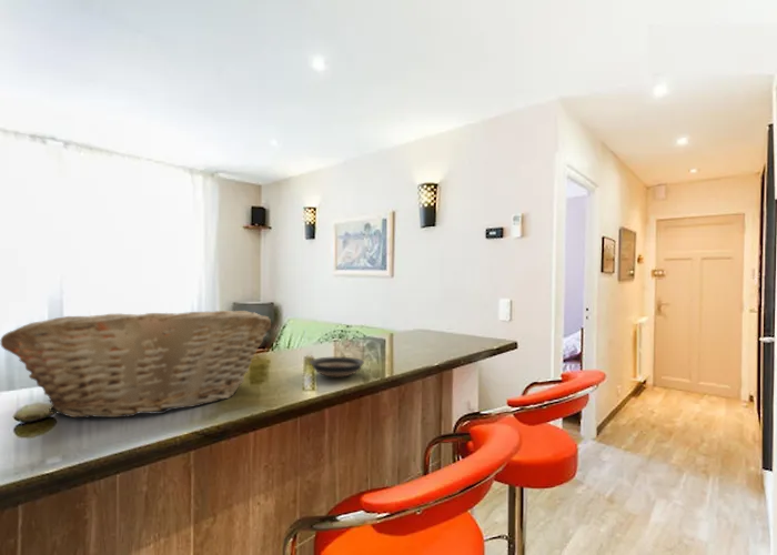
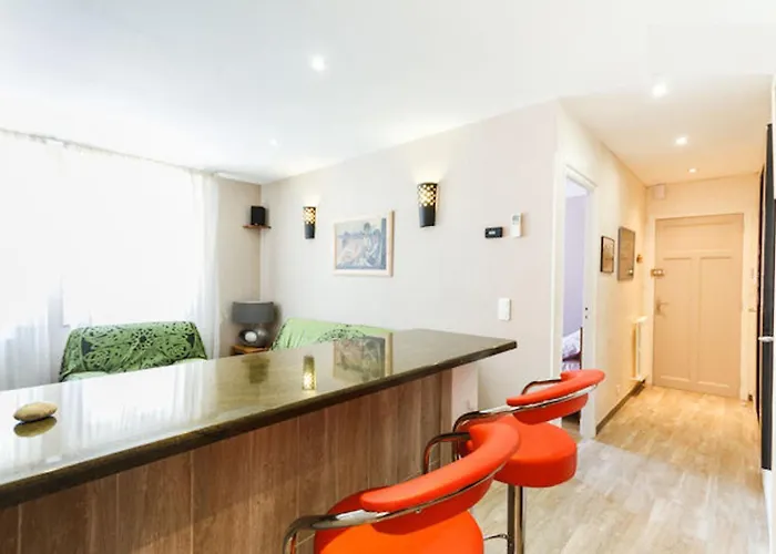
- fruit basket [0,310,272,418]
- saucer [309,356,365,379]
